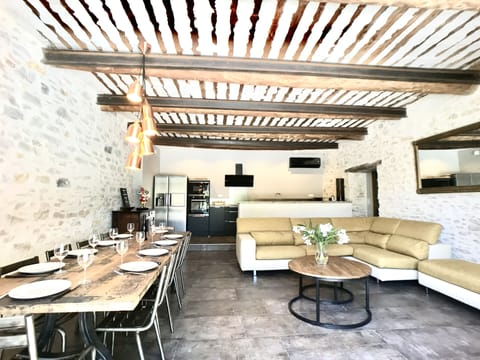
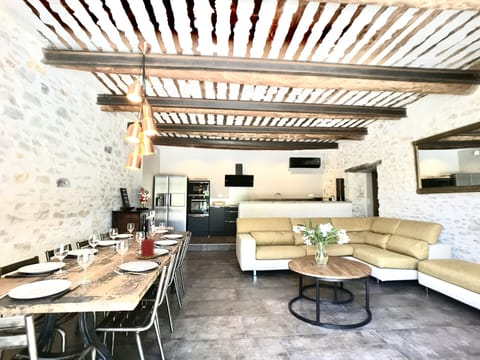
+ candle [135,238,159,260]
